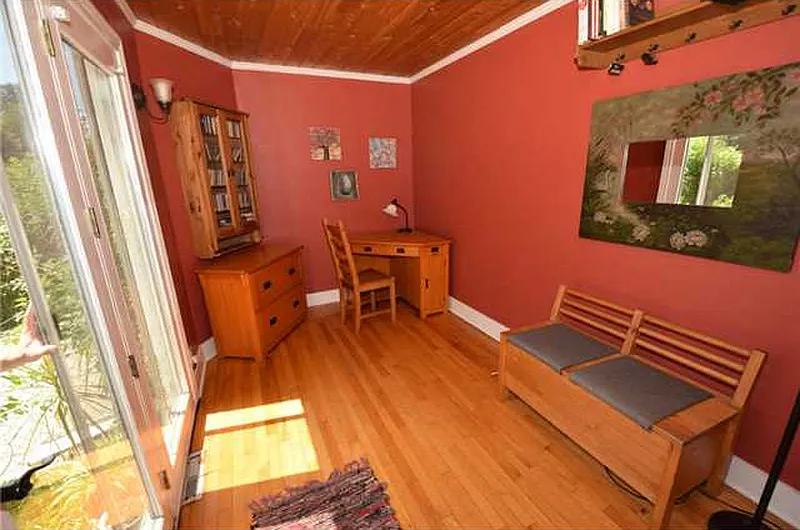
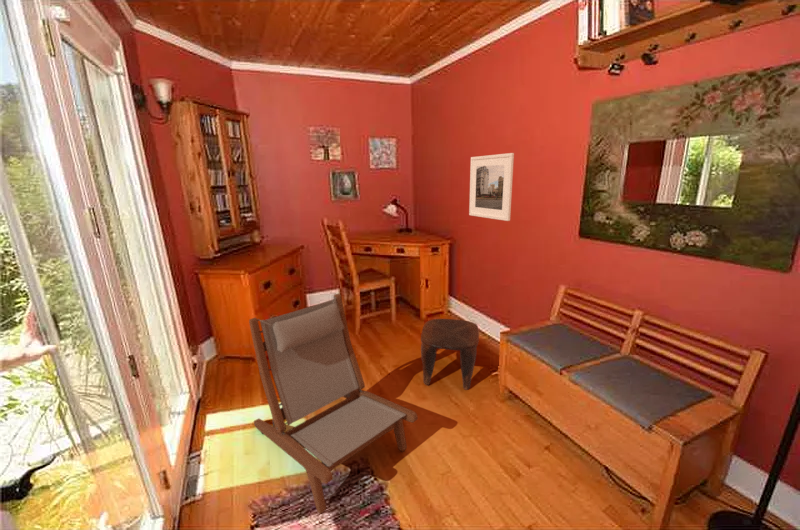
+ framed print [468,152,515,222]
+ stool [420,318,480,391]
+ lounge chair [248,292,419,515]
